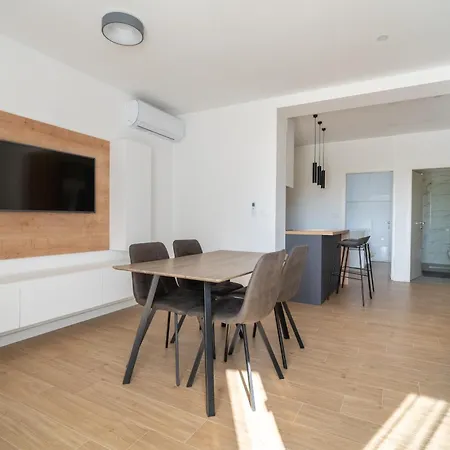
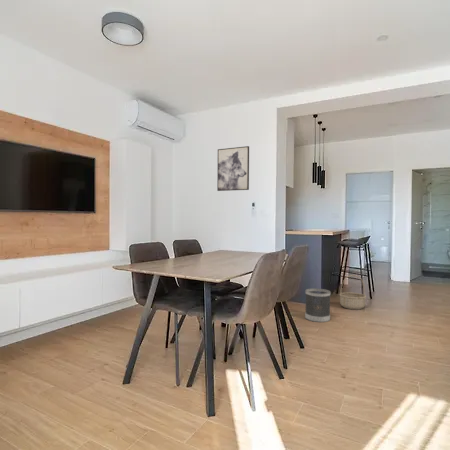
+ wall art [216,145,250,192]
+ wastebasket [304,287,331,323]
+ basket [339,274,367,310]
